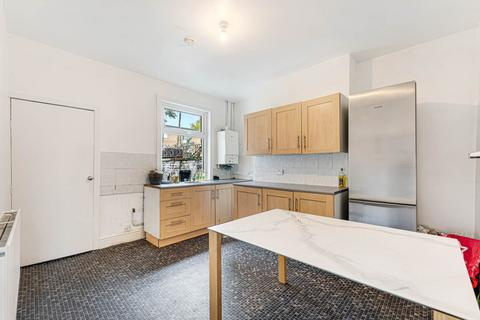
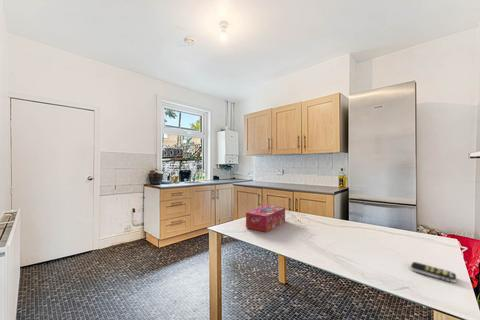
+ tissue box [245,204,286,233]
+ remote control [410,261,457,283]
